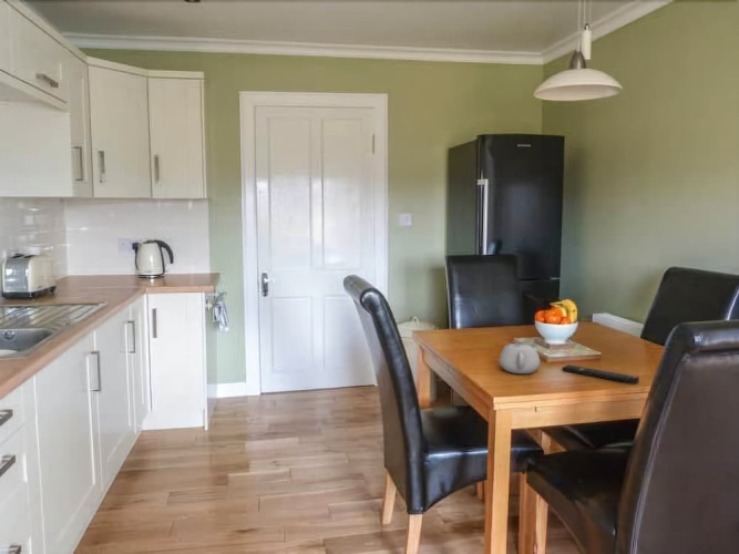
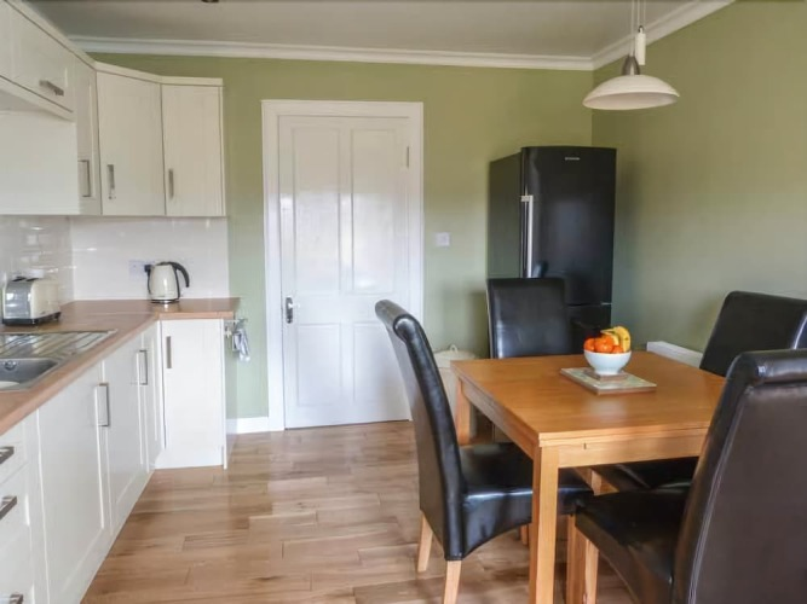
- teapot [497,339,541,375]
- remote control [561,363,640,384]
